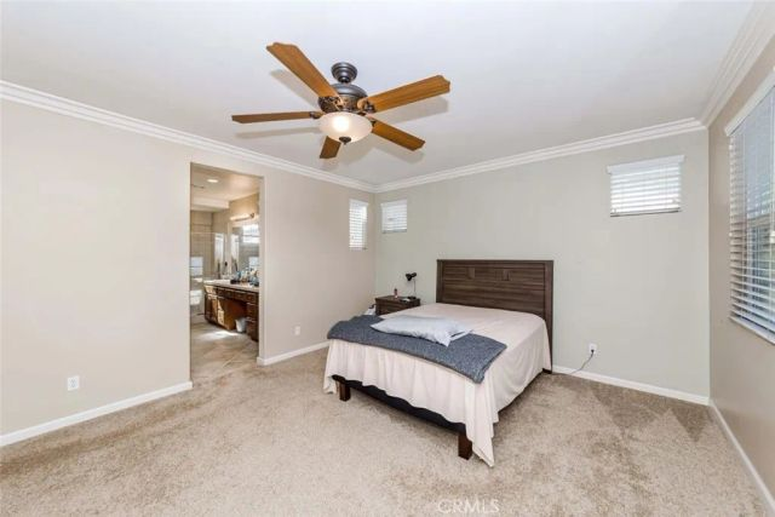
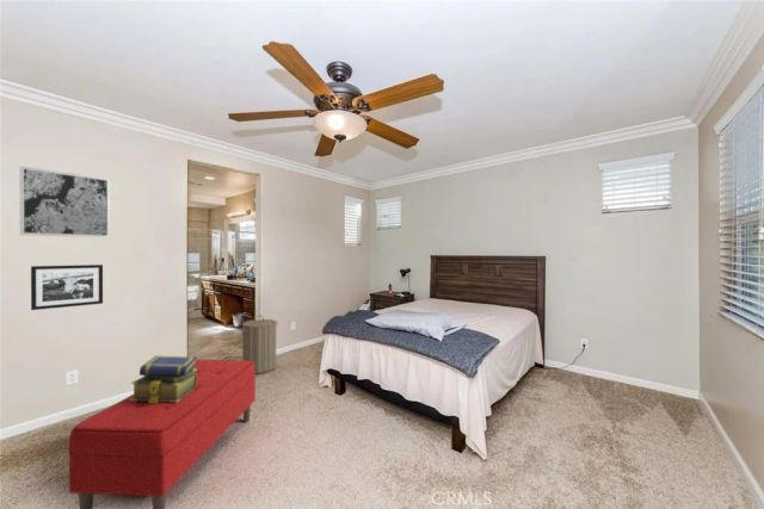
+ wall art [18,165,111,238]
+ picture frame [30,263,104,311]
+ bench [67,359,257,509]
+ laundry hamper [239,315,279,375]
+ stack of books [130,355,198,403]
